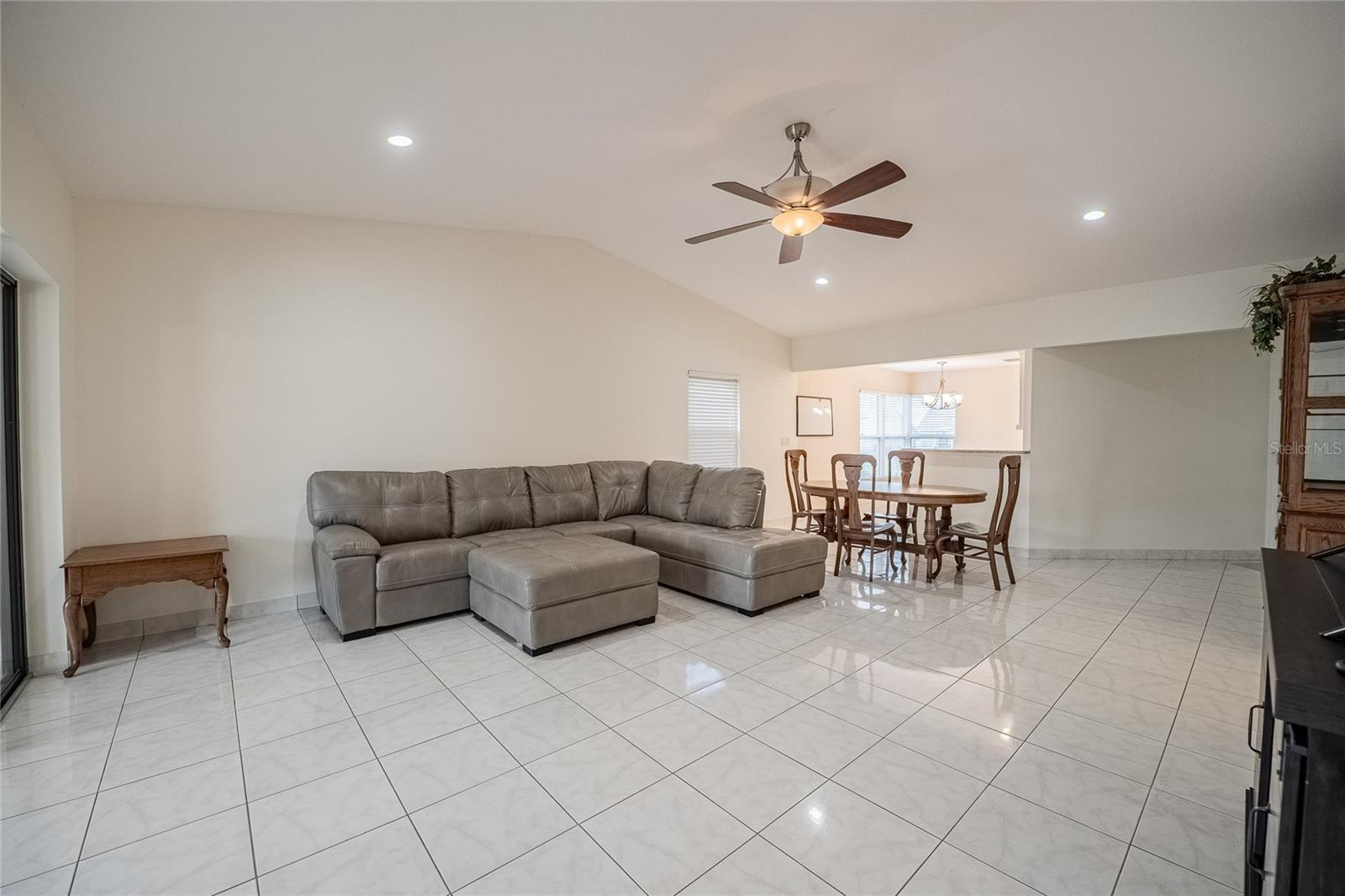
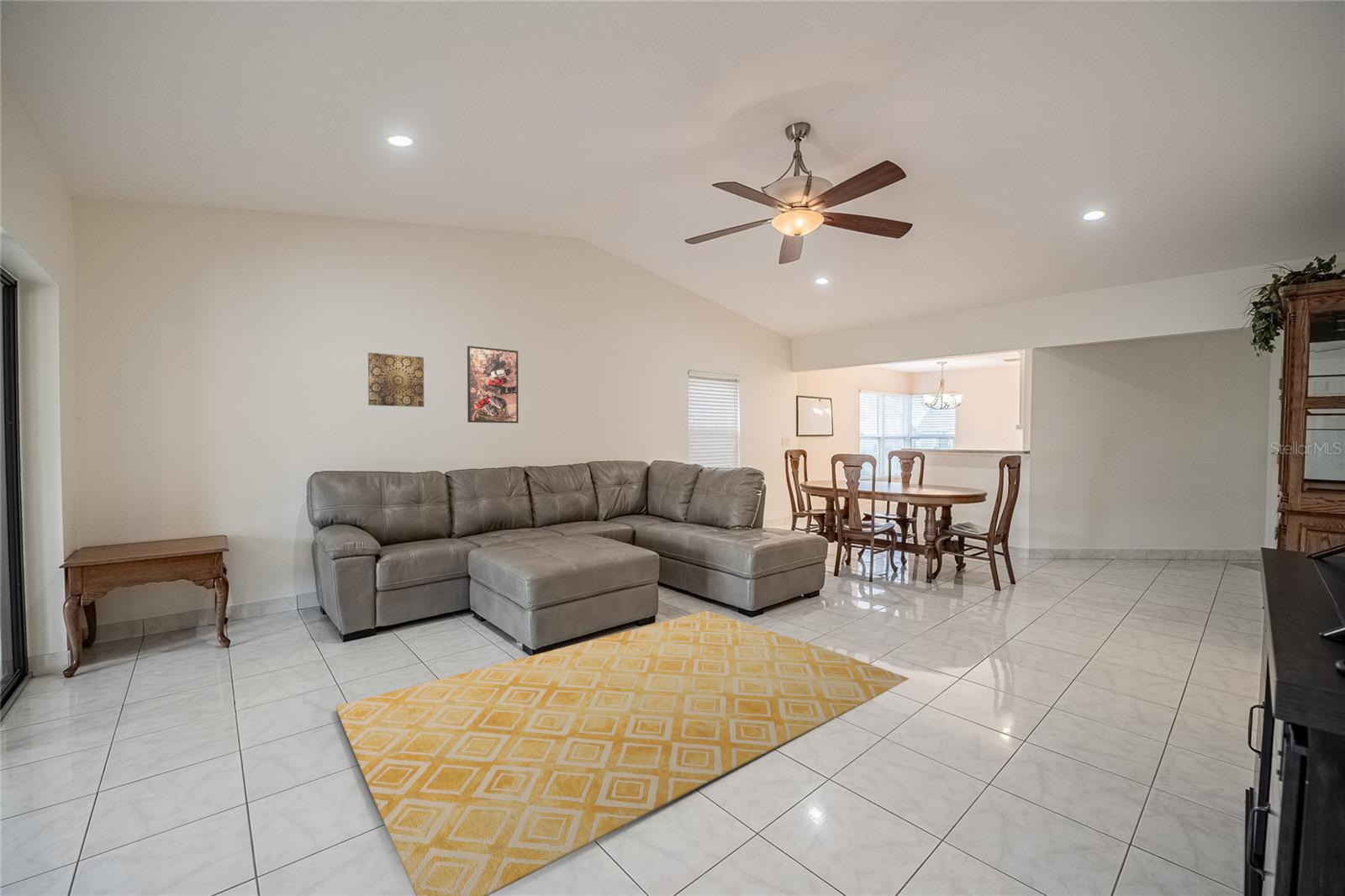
+ rug [335,610,910,896]
+ wall art [367,352,425,408]
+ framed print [467,345,519,424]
